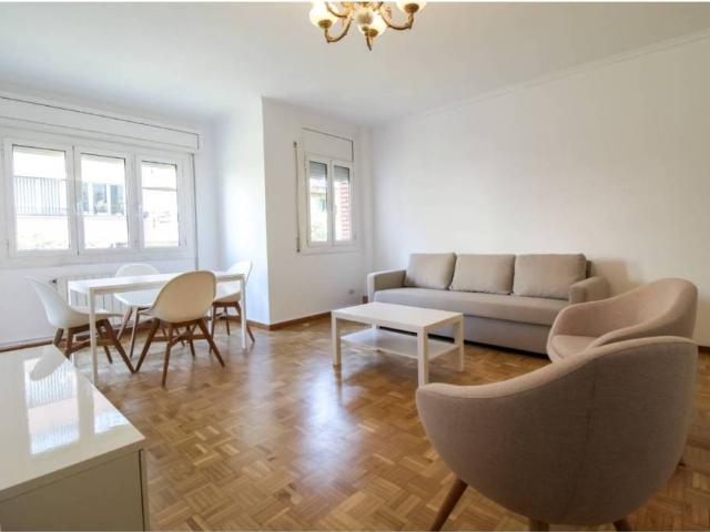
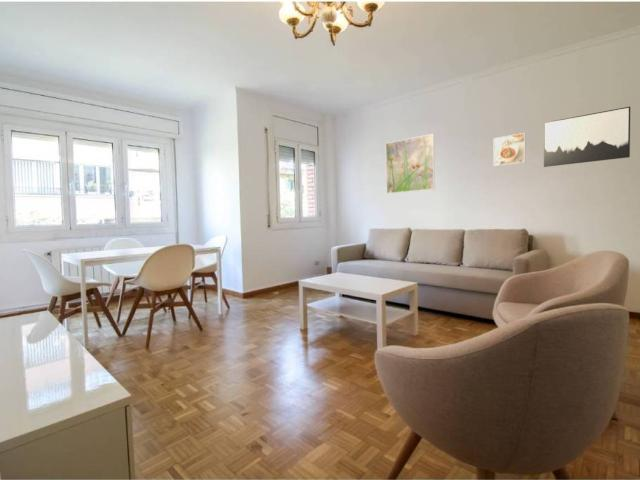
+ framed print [493,132,526,167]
+ wall art [543,106,631,168]
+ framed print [385,133,436,194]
